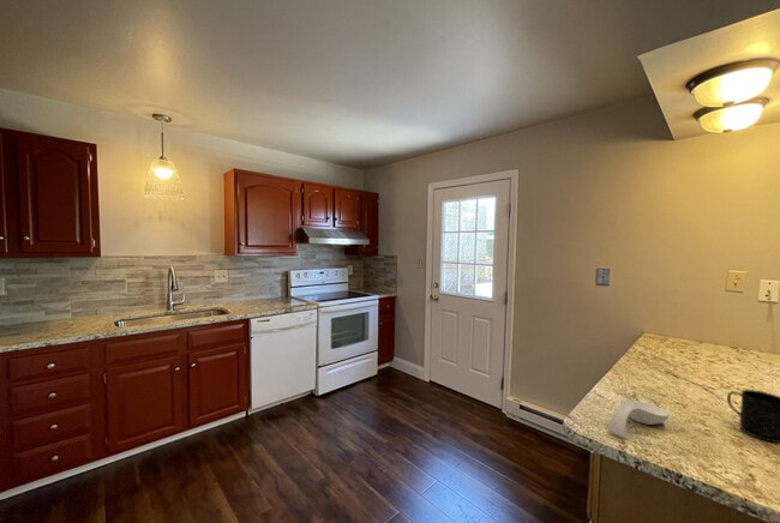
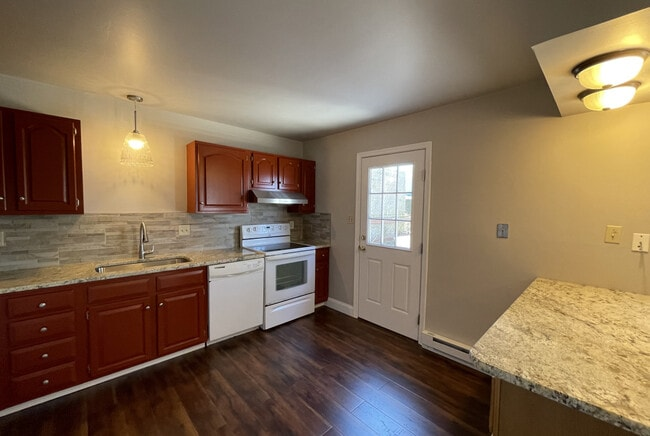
- mug [726,389,780,444]
- spoon rest [606,398,671,439]
